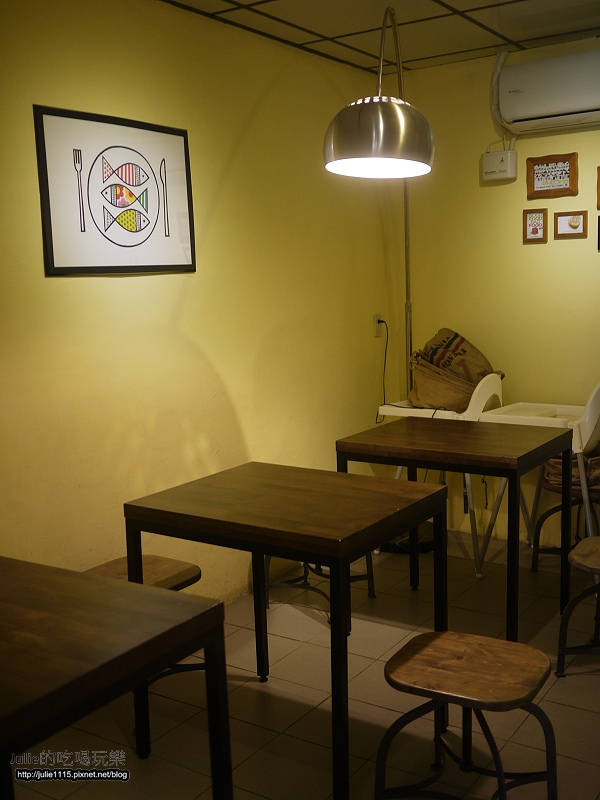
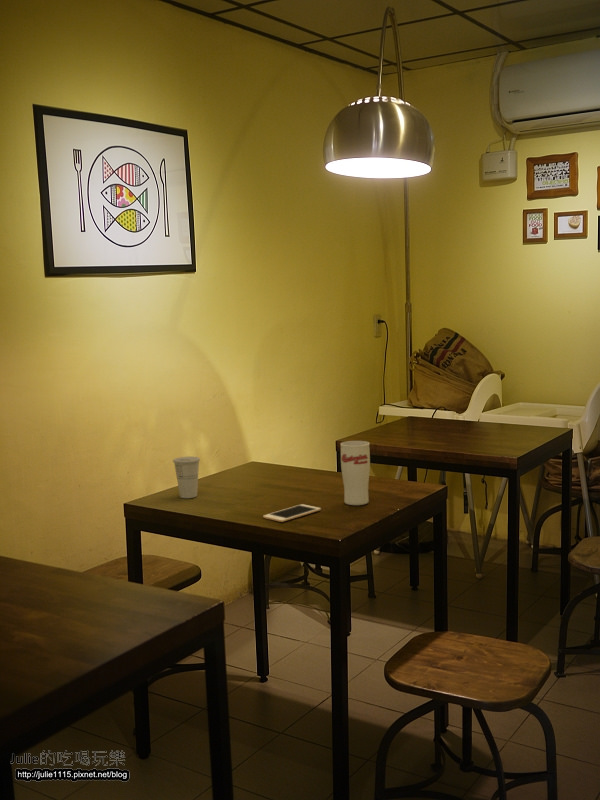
+ cell phone [262,503,322,523]
+ cup [339,440,371,506]
+ cup [172,456,201,499]
